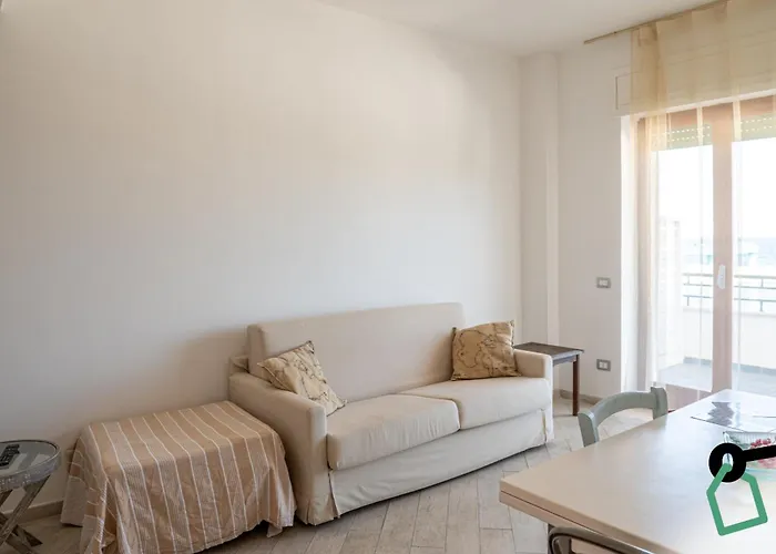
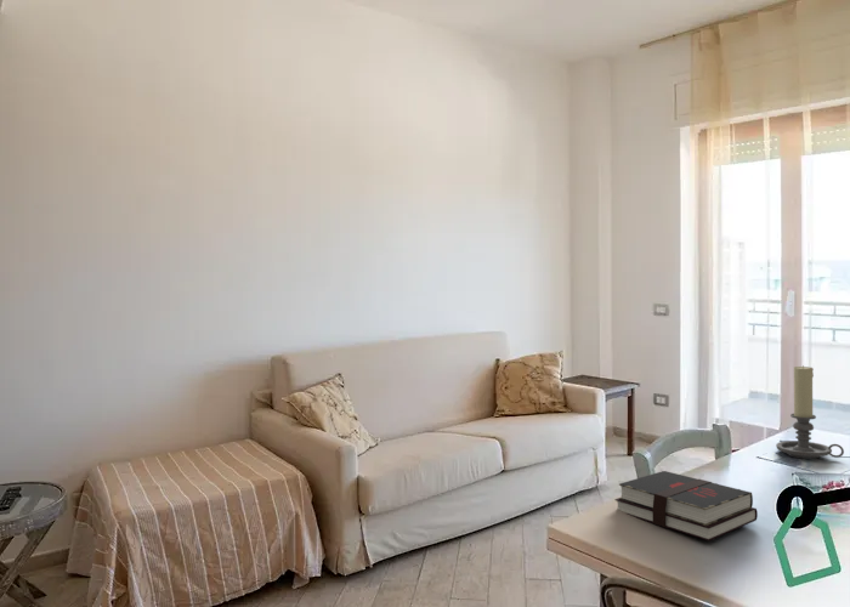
+ hardback book [613,470,759,541]
+ candle holder [775,364,845,460]
